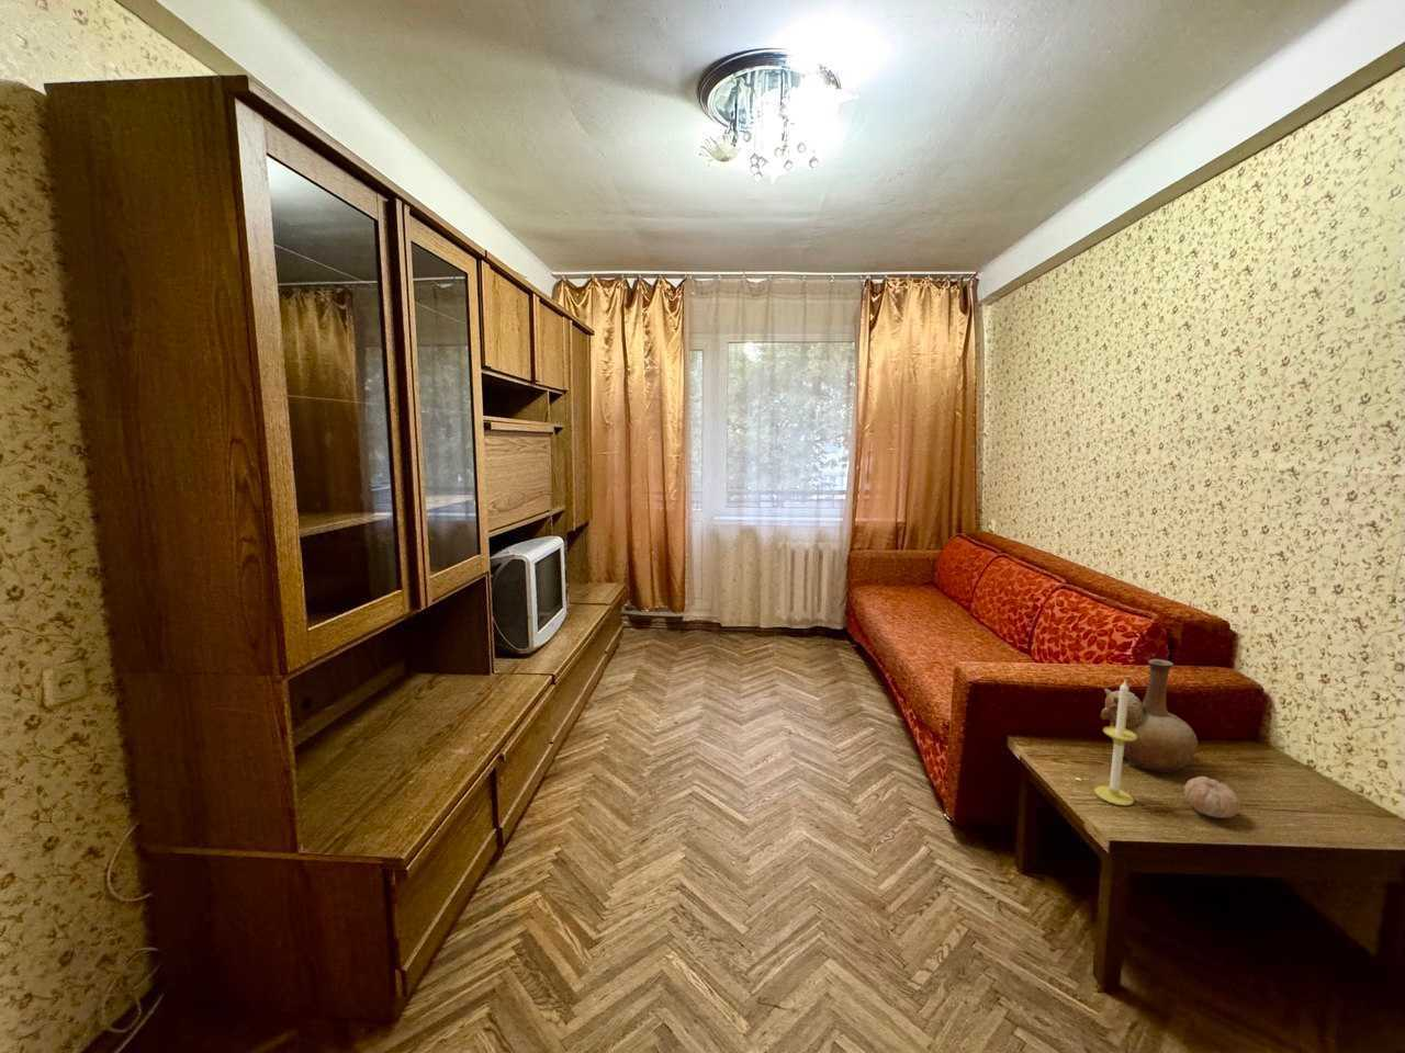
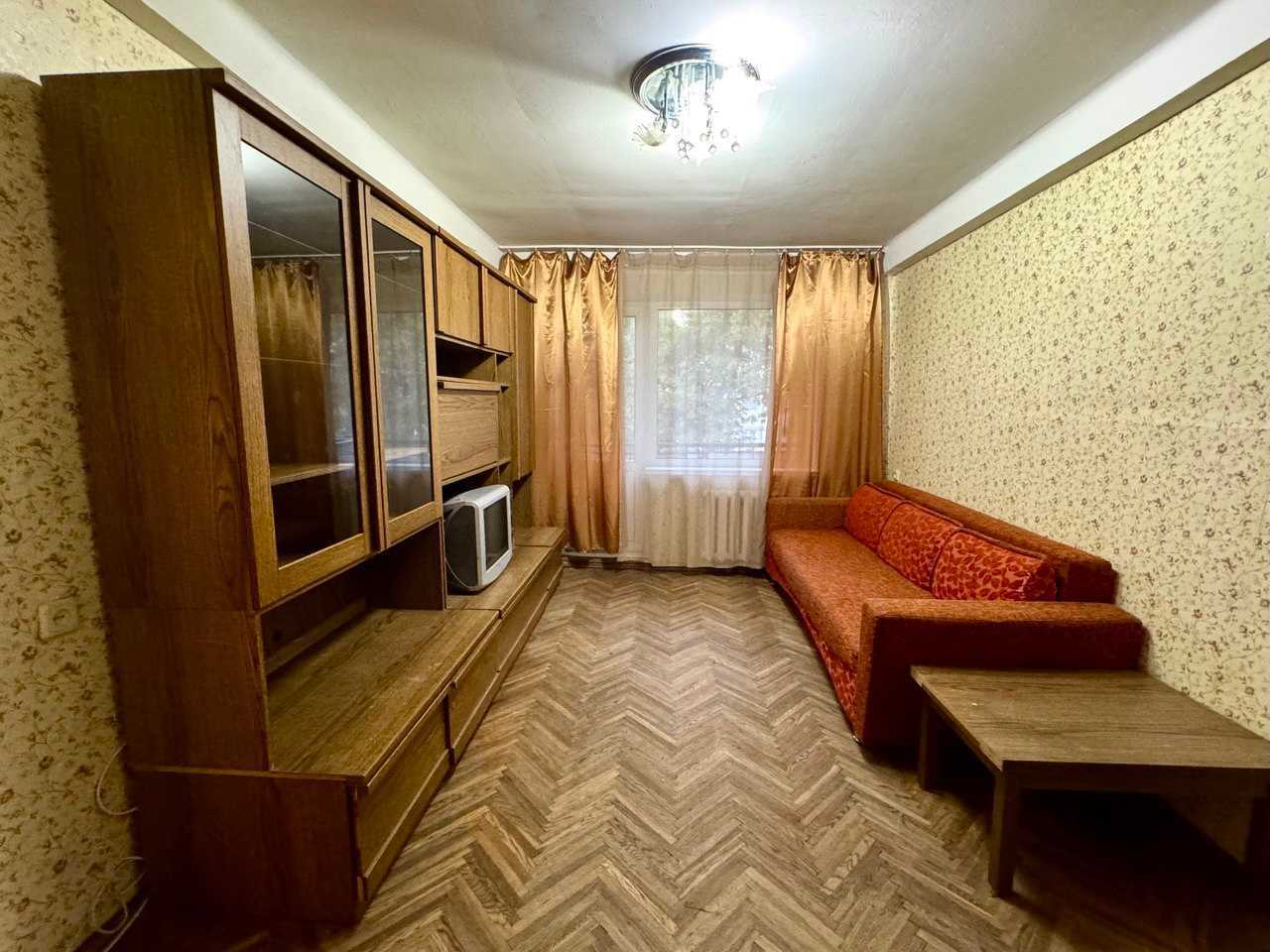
- fruit [1184,775,1241,819]
- vase [1100,658,1198,773]
- candle [1093,679,1137,807]
